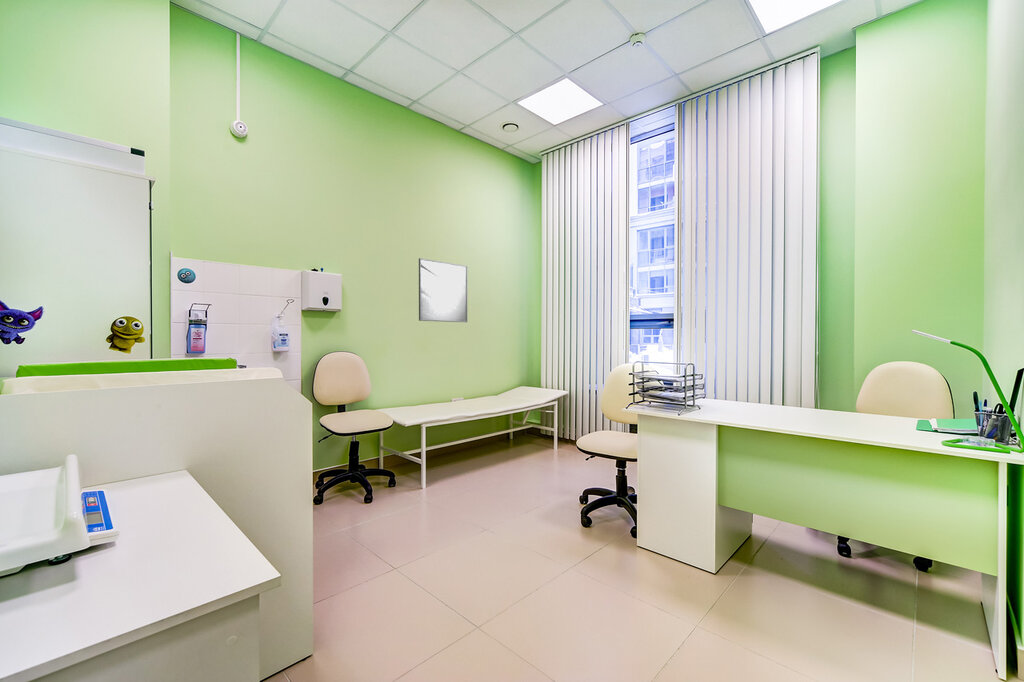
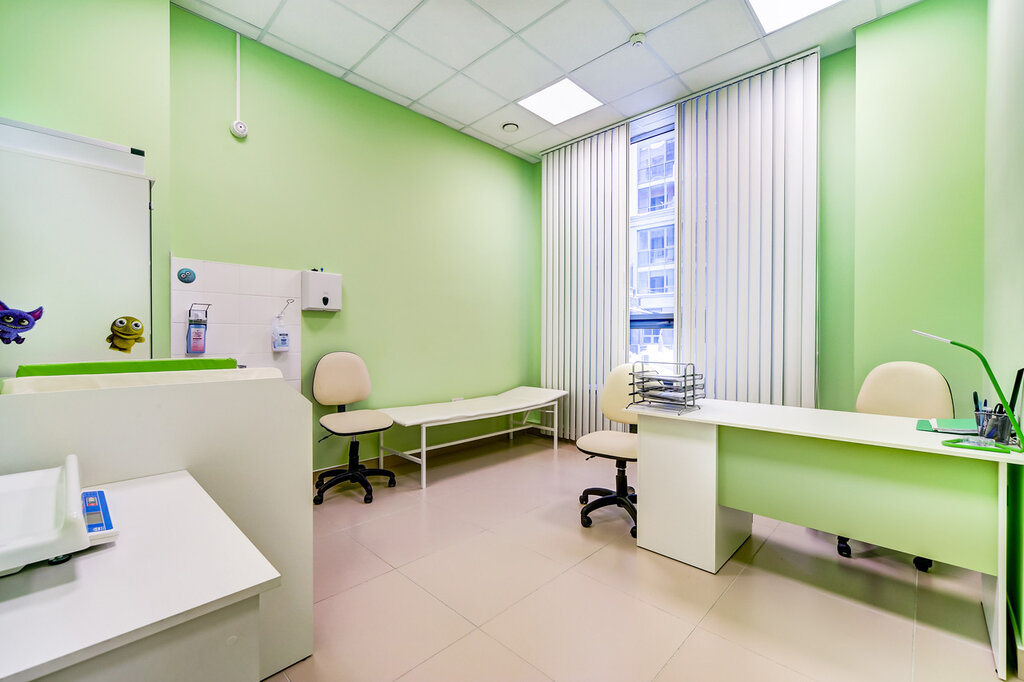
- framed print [418,257,468,323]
